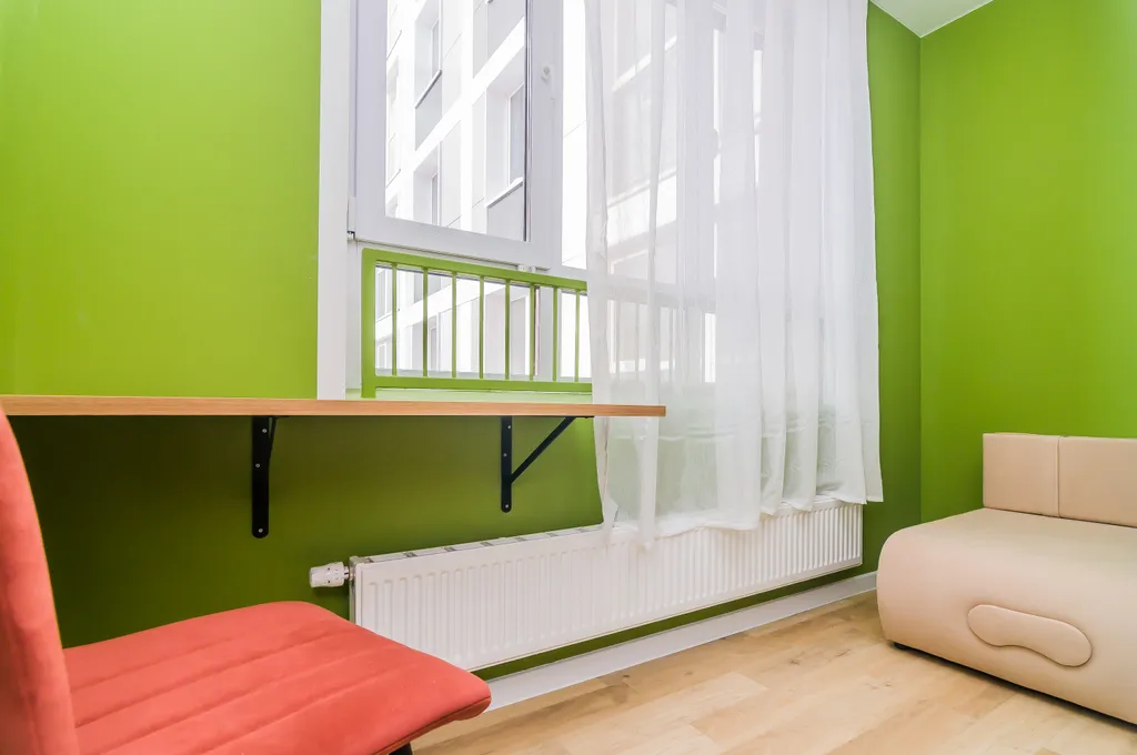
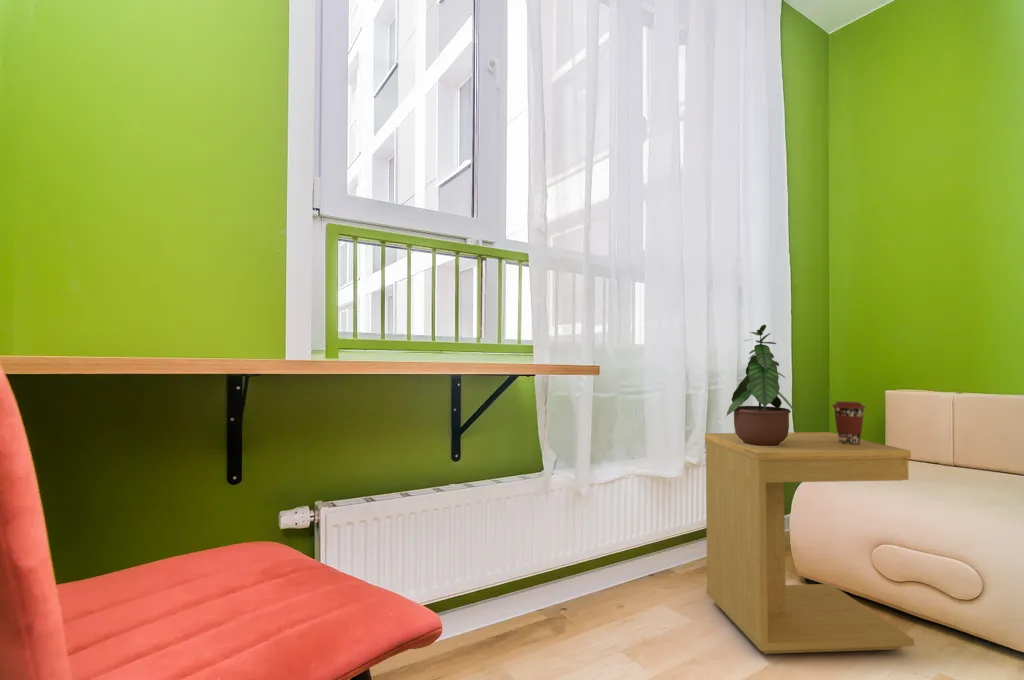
+ side table [704,431,915,655]
+ potted plant [724,324,798,446]
+ coffee cup [831,400,866,445]
